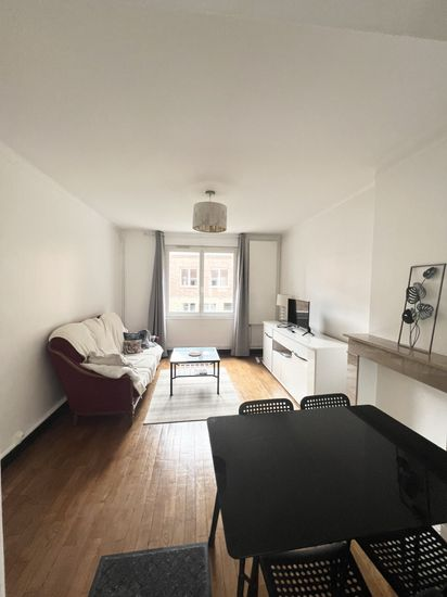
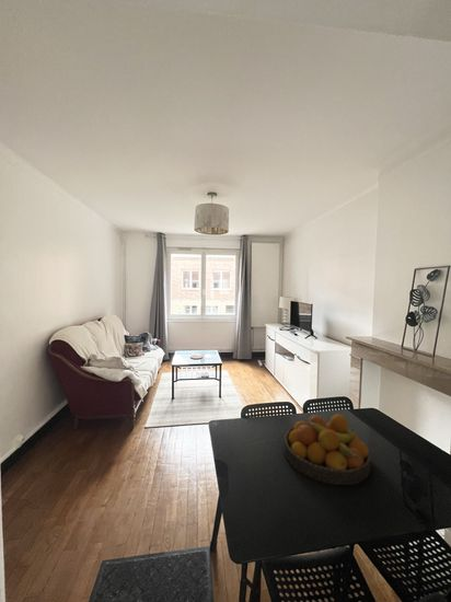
+ fruit bowl [282,414,372,486]
